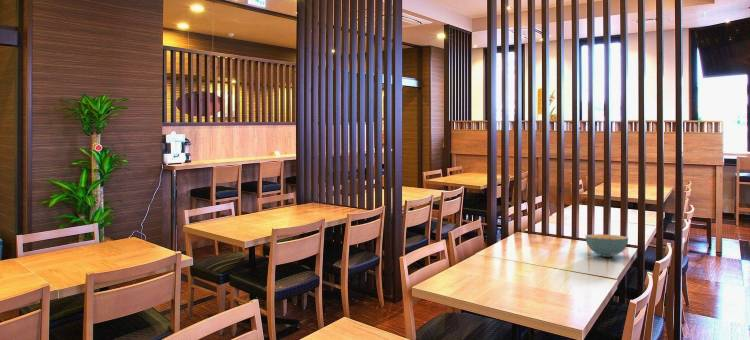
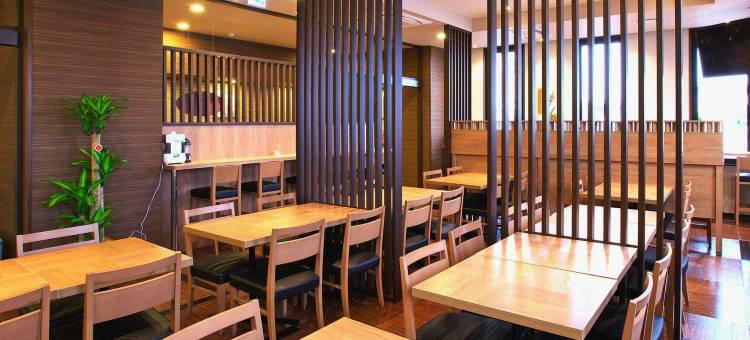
- cereal bowl [584,233,629,258]
